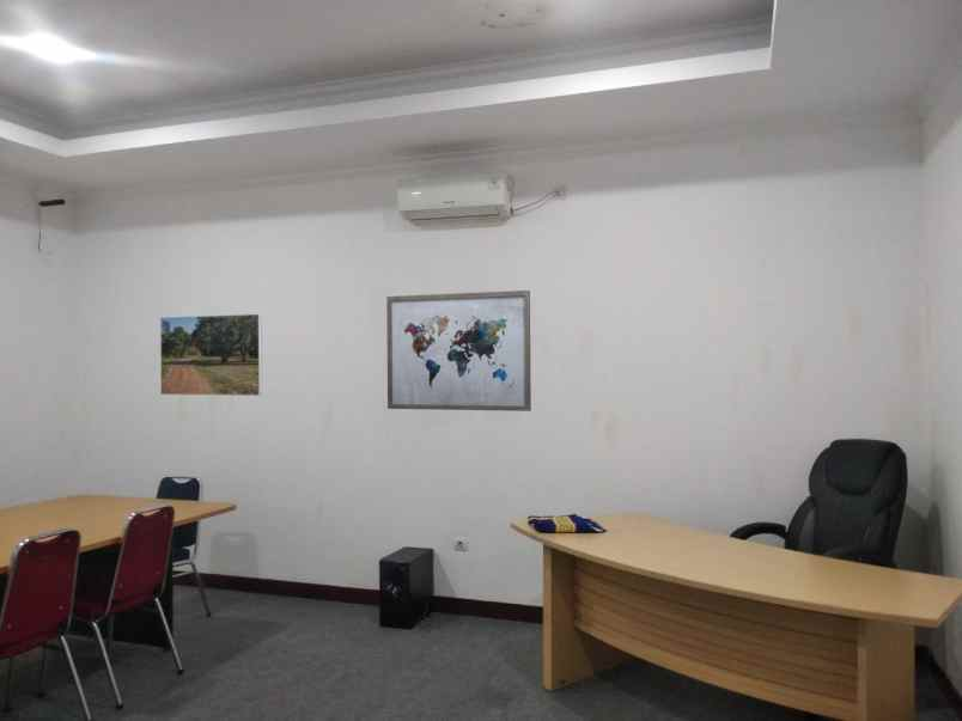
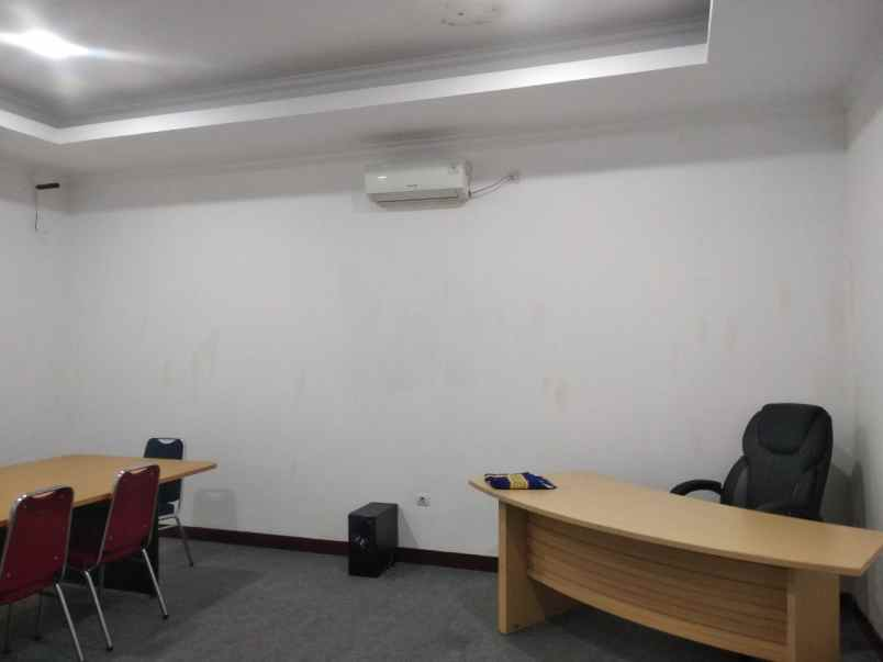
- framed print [159,313,263,397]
- wall art [385,289,532,413]
